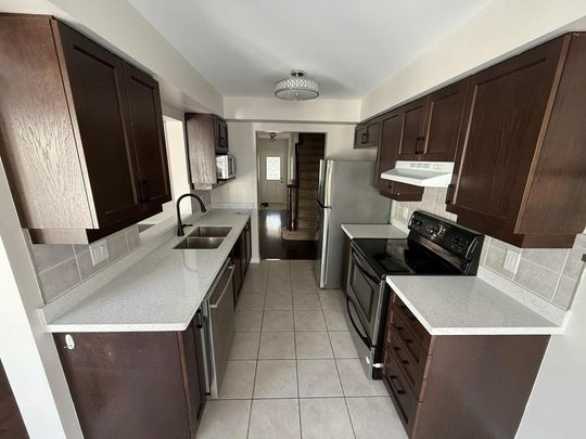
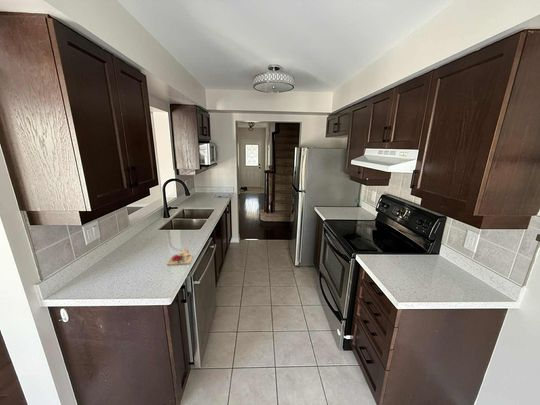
+ cutting board [166,248,194,266]
